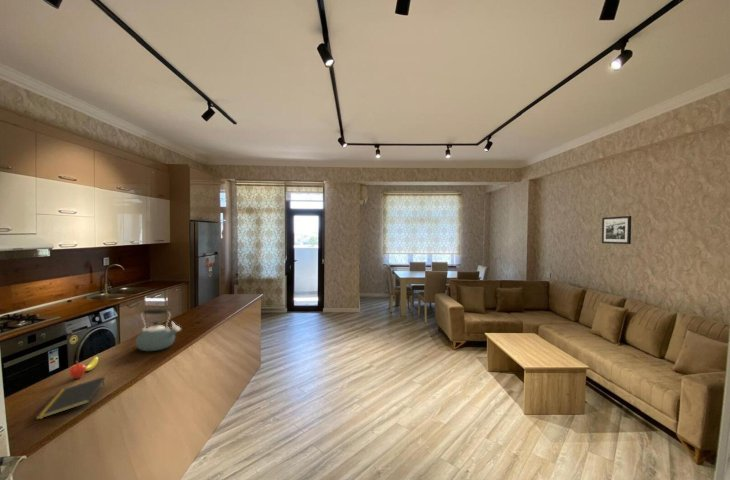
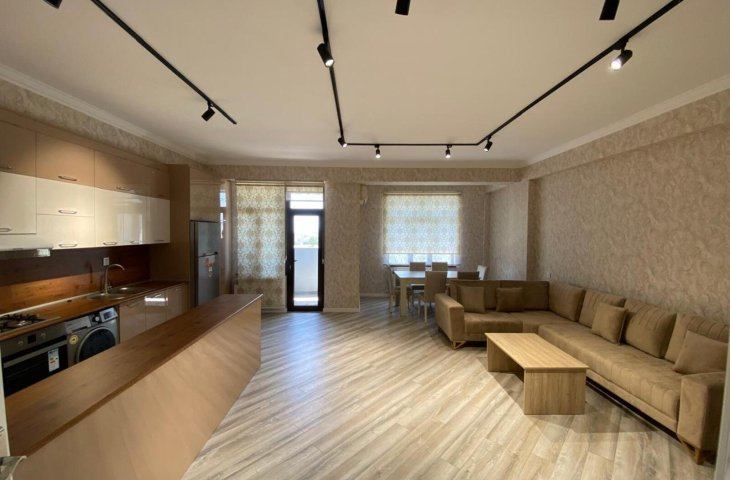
- picture frame [601,215,632,245]
- notepad [34,376,106,421]
- fruit [68,353,100,380]
- kettle [135,308,182,352]
